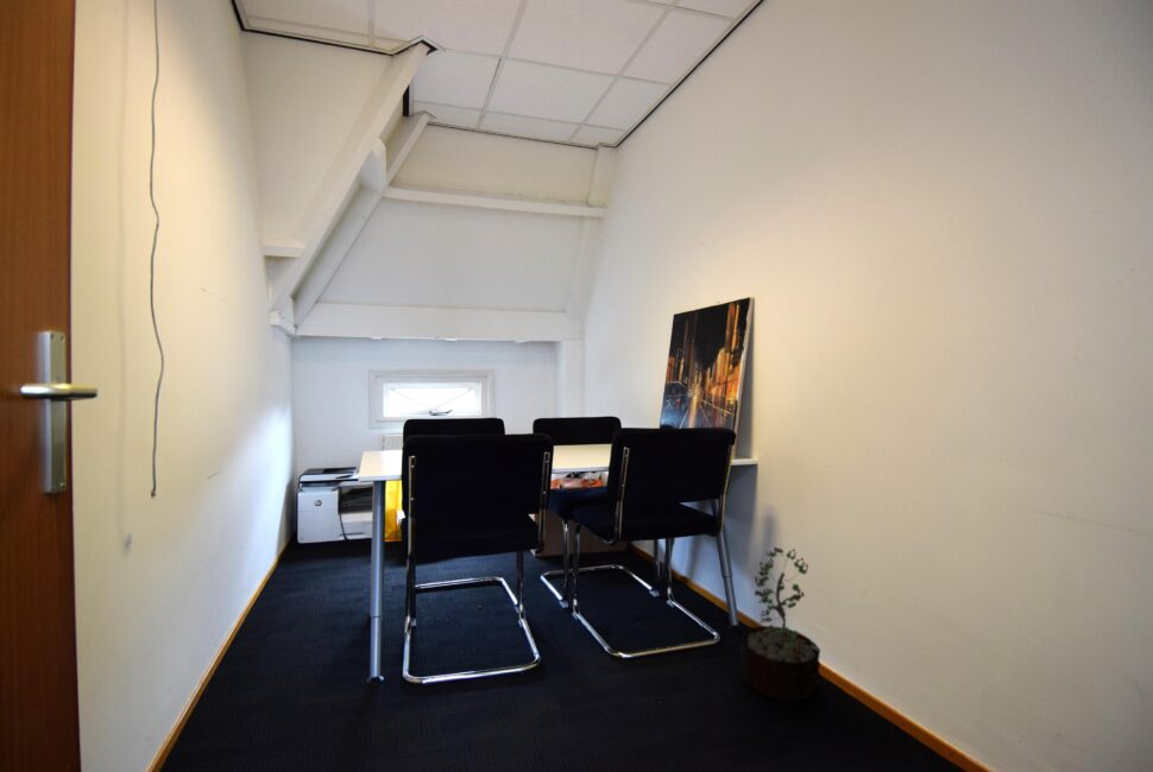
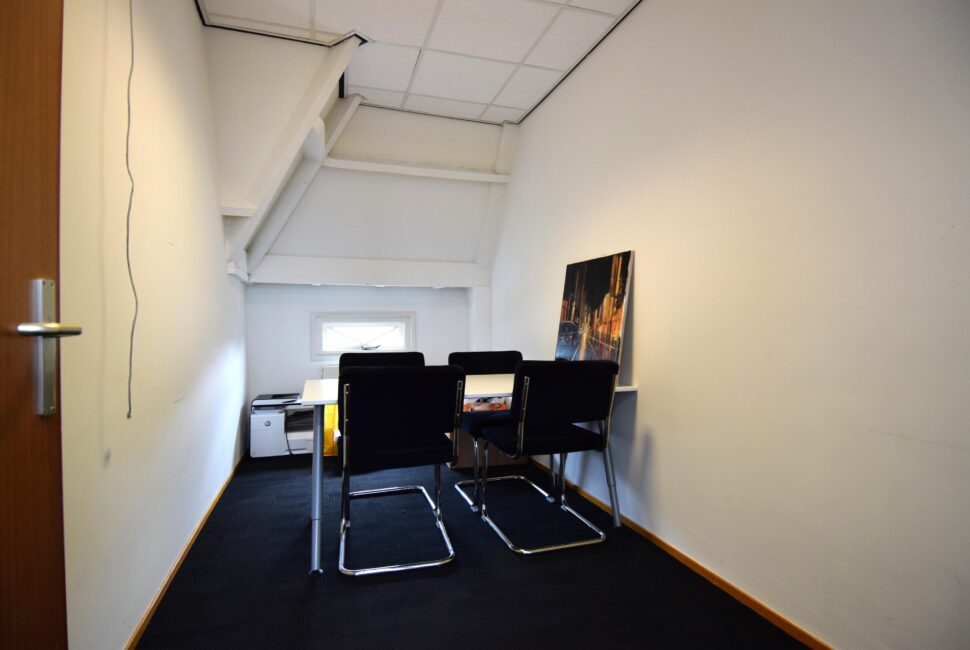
- decorative plant [739,545,821,702]
